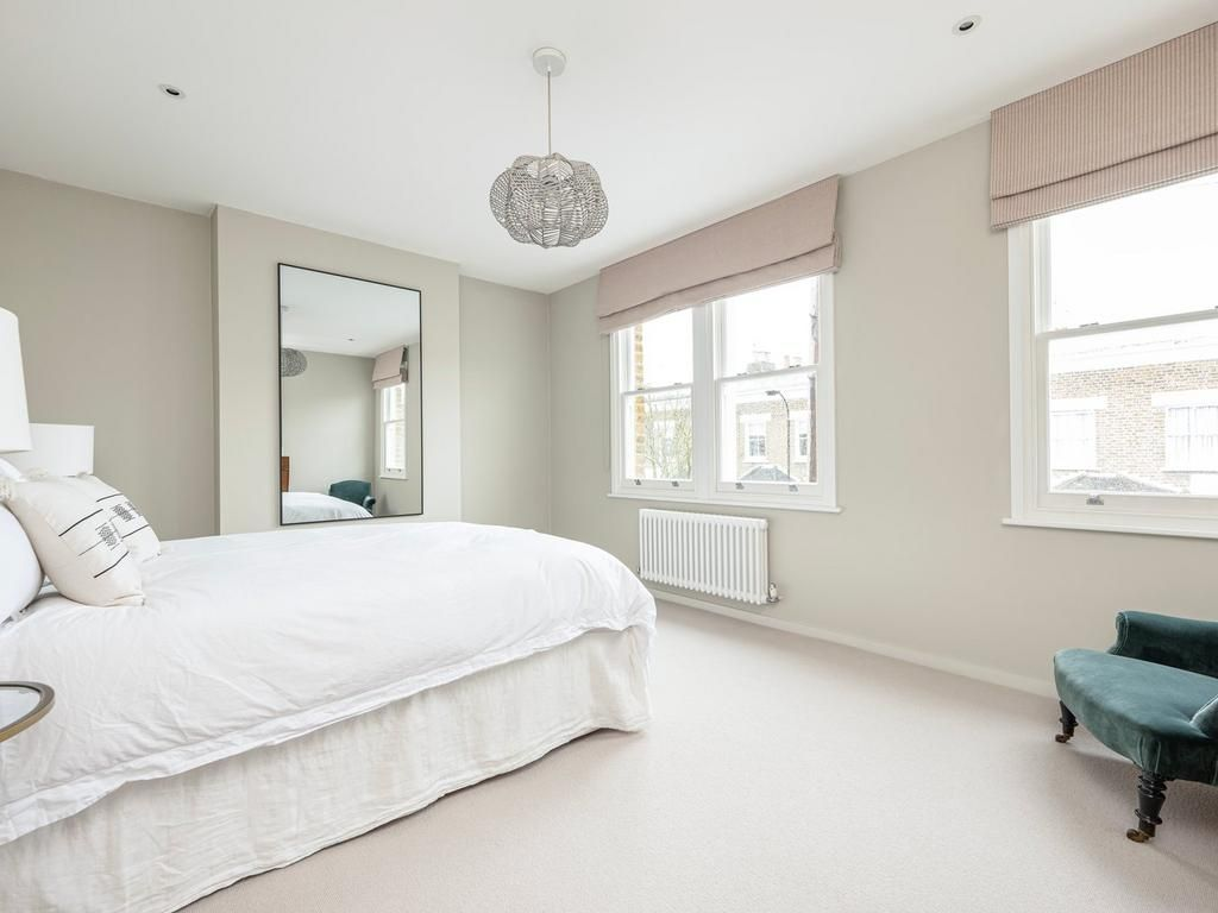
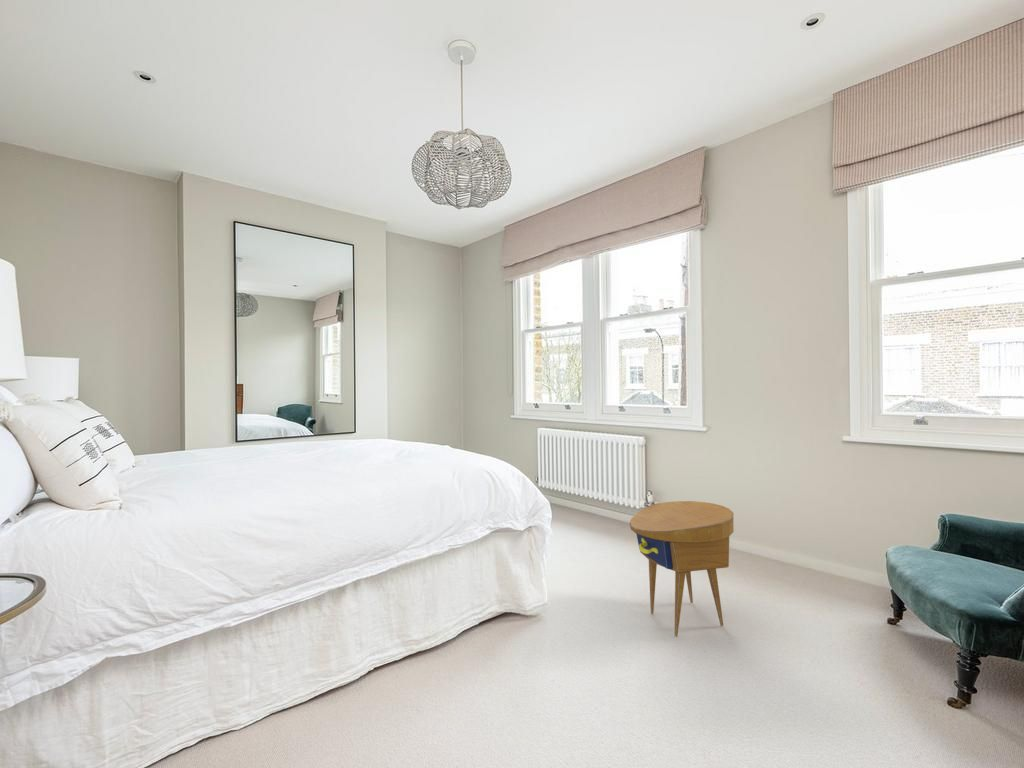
+ side table [629,500,734,637]
